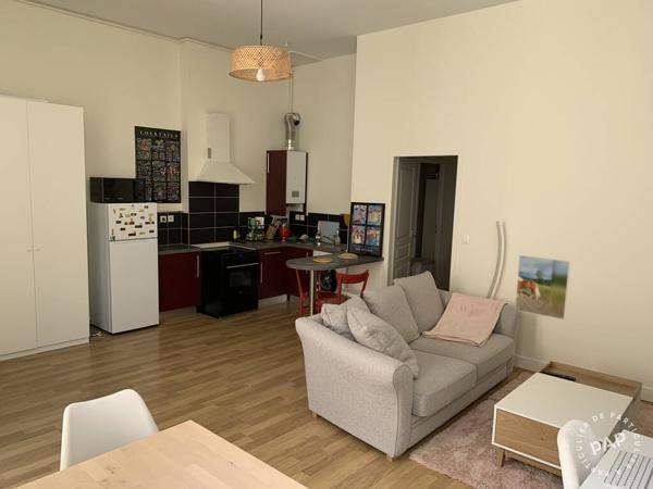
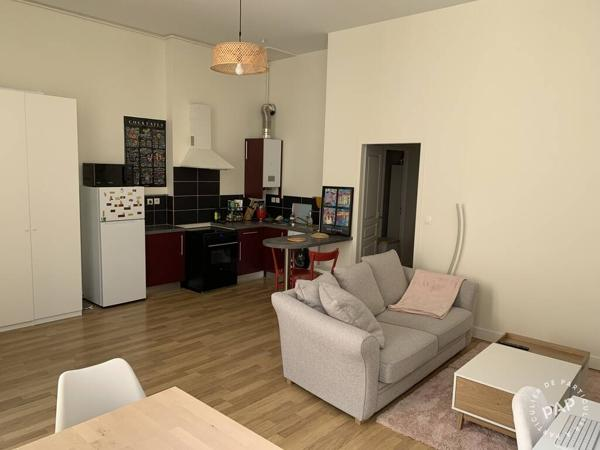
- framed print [514,254,571,321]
